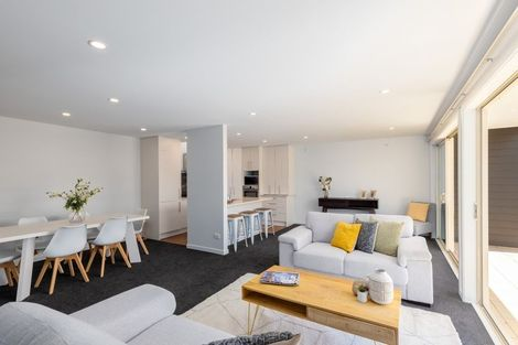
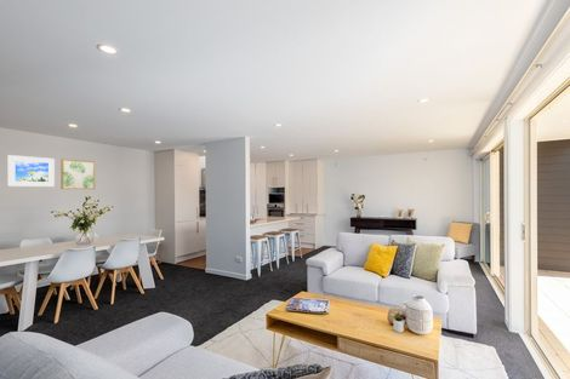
+ wall art [59,157,96,190]
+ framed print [7,154,56,188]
